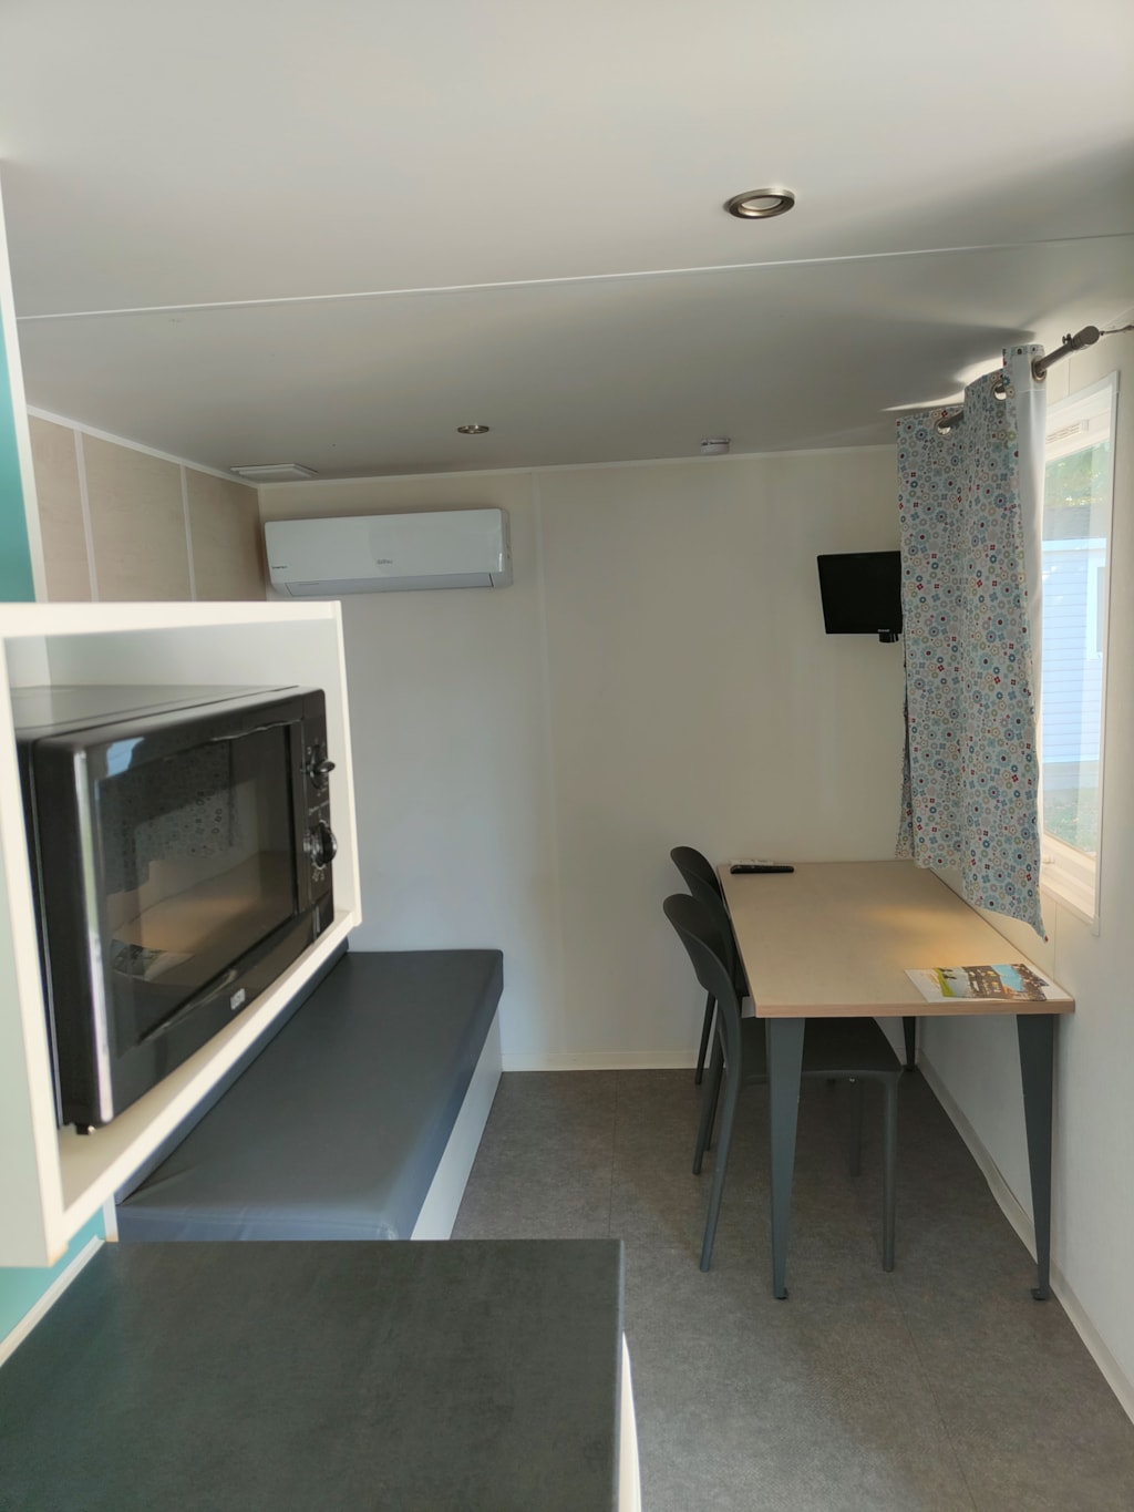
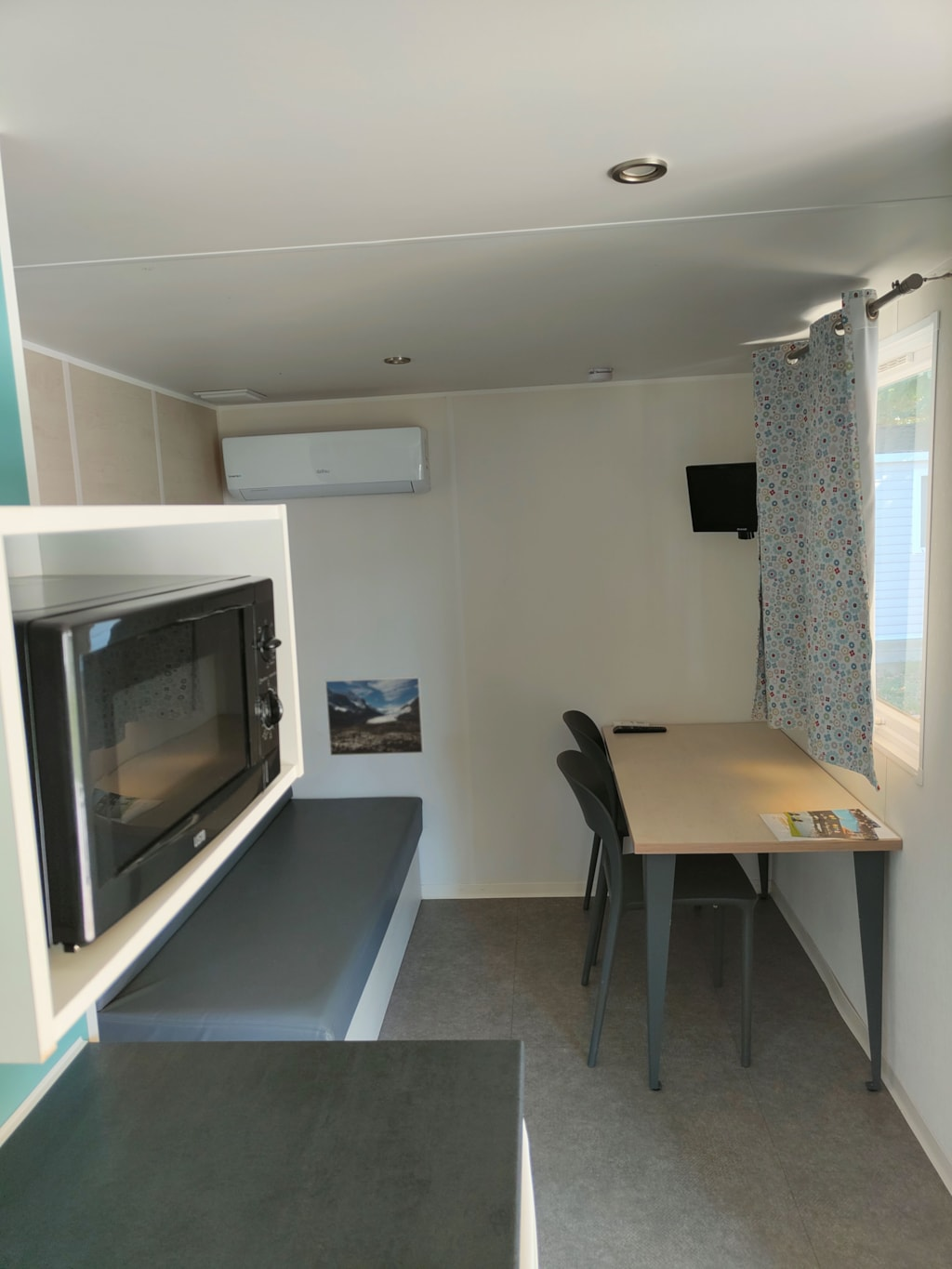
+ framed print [324,675,425,757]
